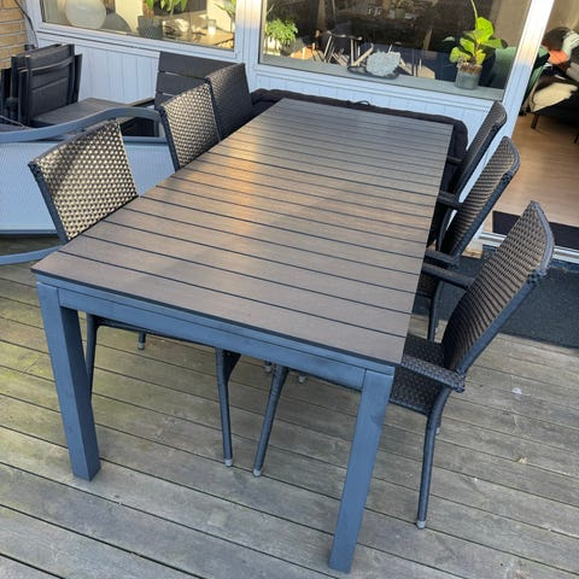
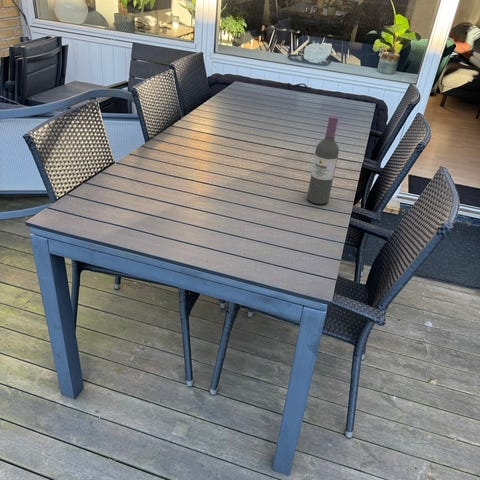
+ wine bottle [306,115,340,205]
